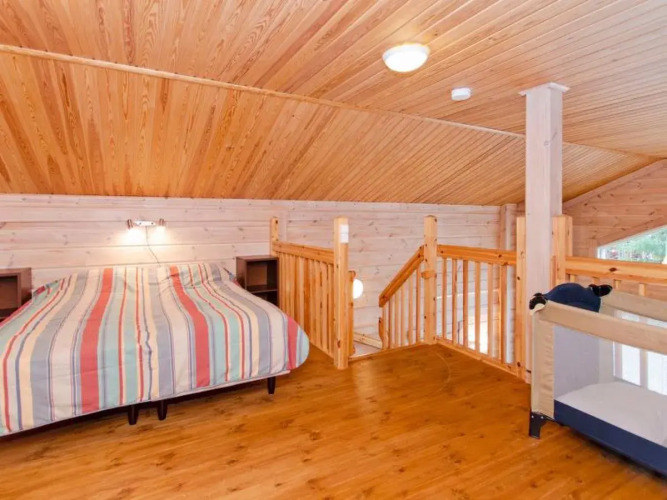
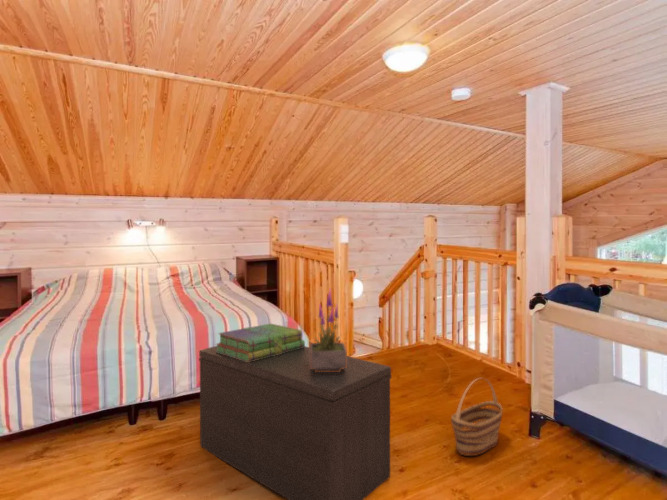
+ basket [450,377,503,457]
+ bench [198,345,392,500]
+ potted plant [309,286,348,372]
+ stack of books [215,323,306,362]
